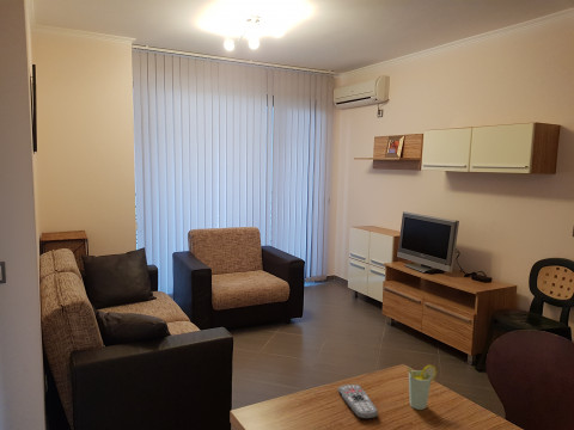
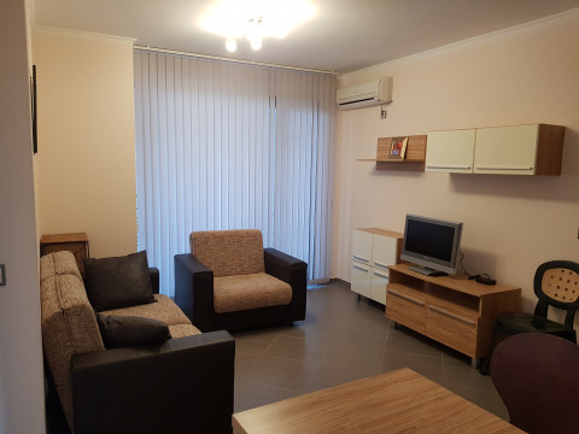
- cup [407,364,438,411]
- remote control [337,383,379,420]
